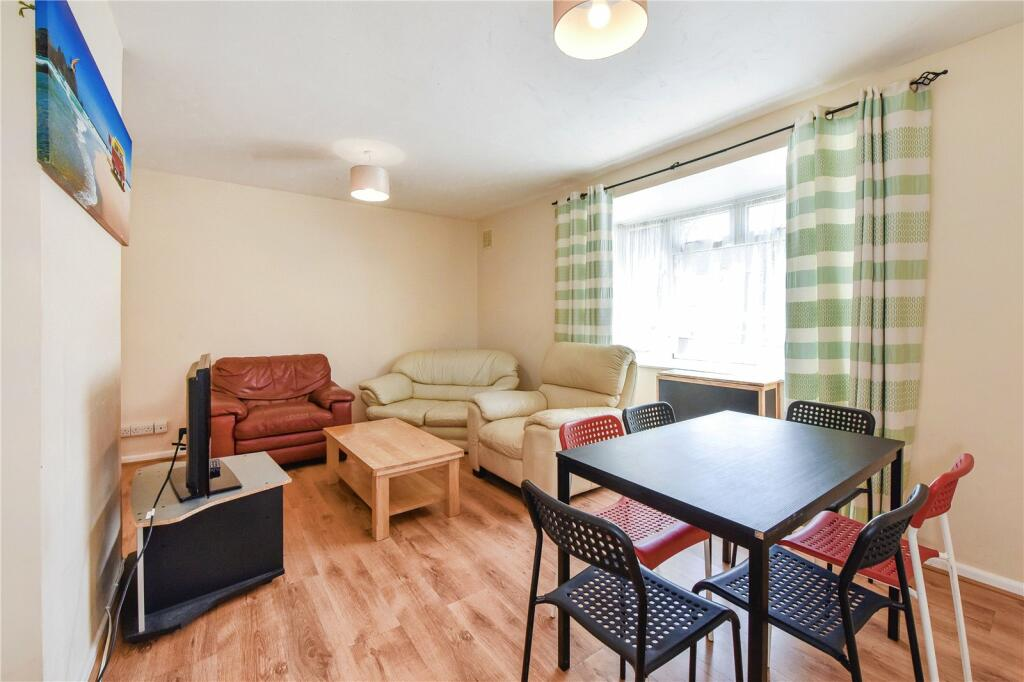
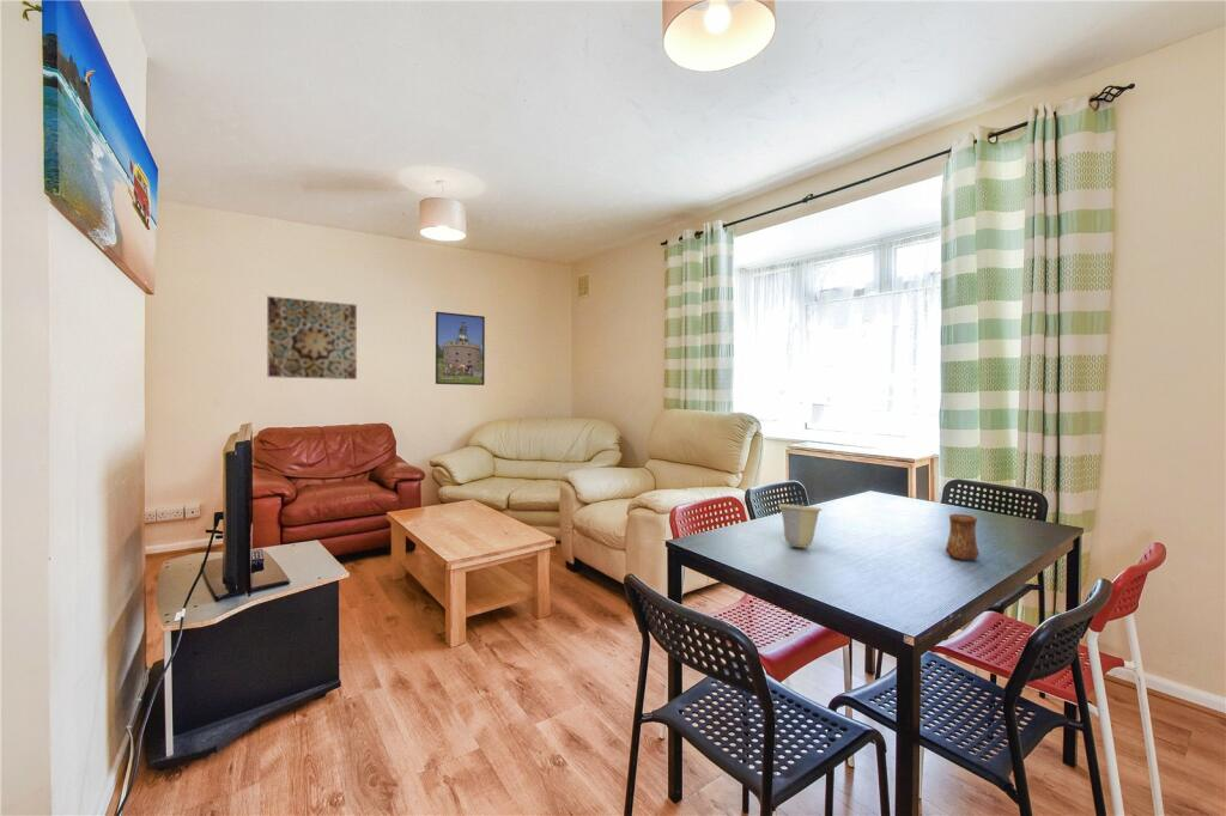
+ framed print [435,311,486,386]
+ wall art [266,294,358,380]
+ cup [945,513,981,561]
+ cup [777,503,824,548]
